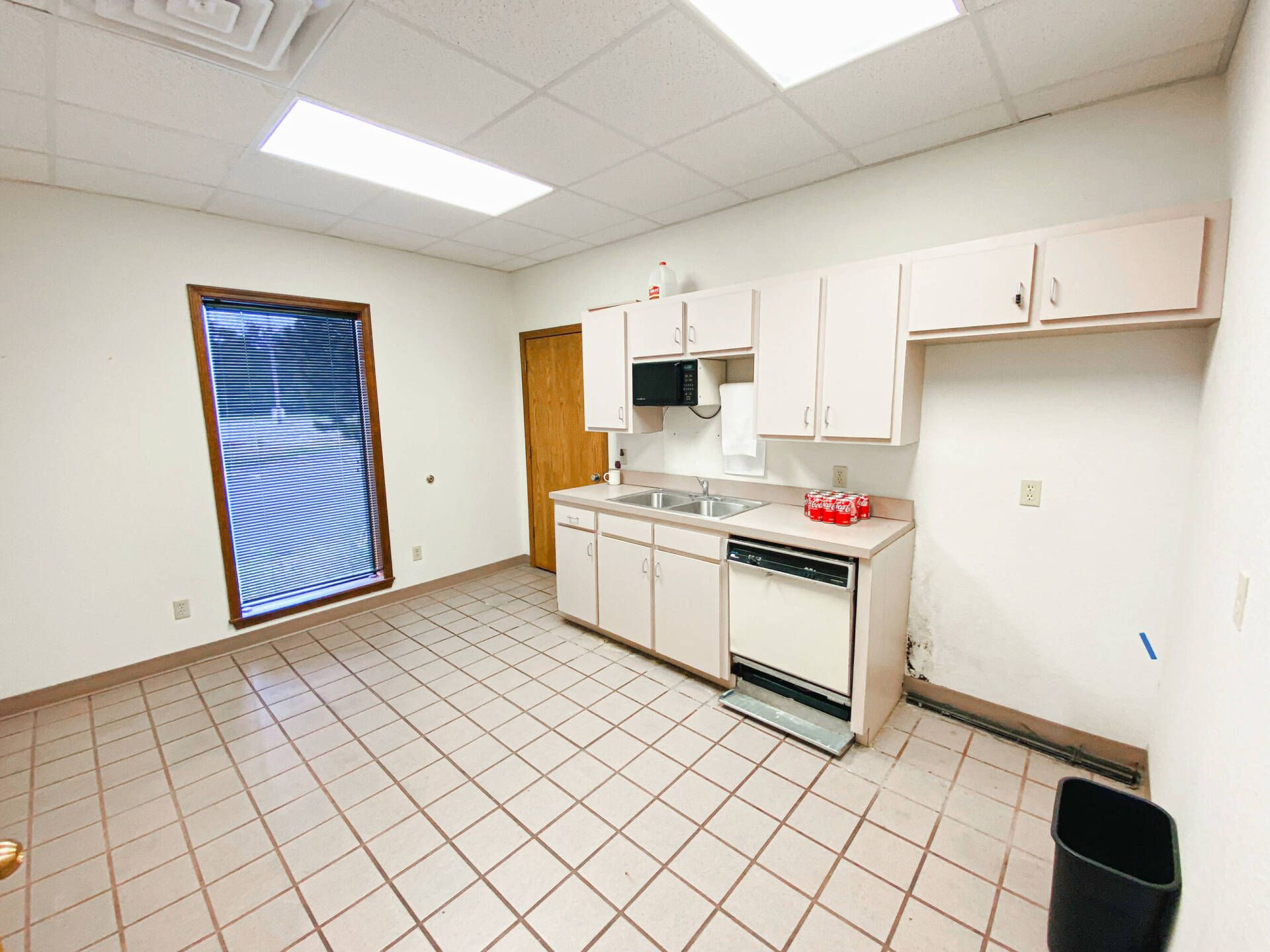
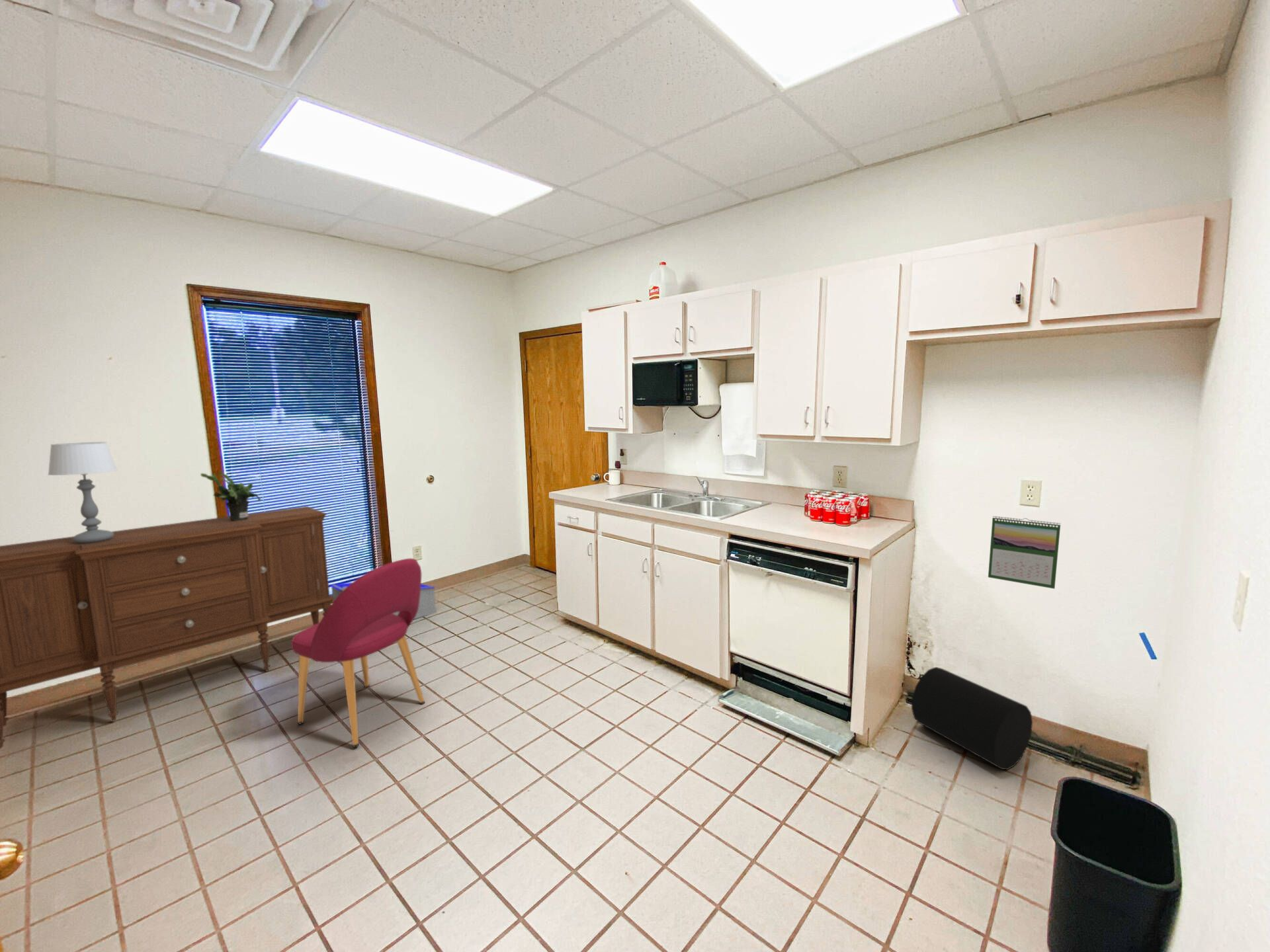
+ table lamp [47,442,118,543]
+ calendar [988,516,1061,590]
+ cylinder [911,666,1033,770]
+ storage bin [329,582,437,620]
+ potted plant [200,471,261,522]
+ dining chair [290,557,425,748]
+ sideboard [0,506,335,749]
